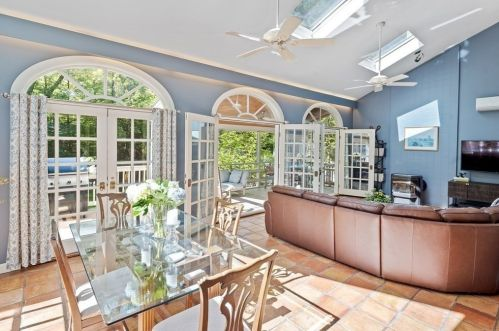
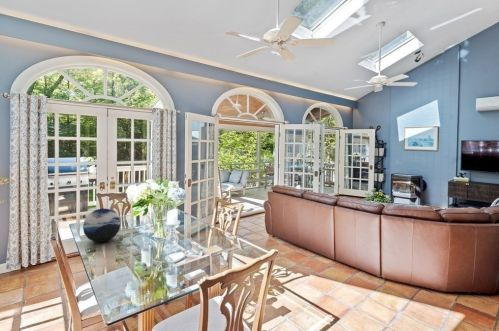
+ decorative orb [82,207,121,243]
